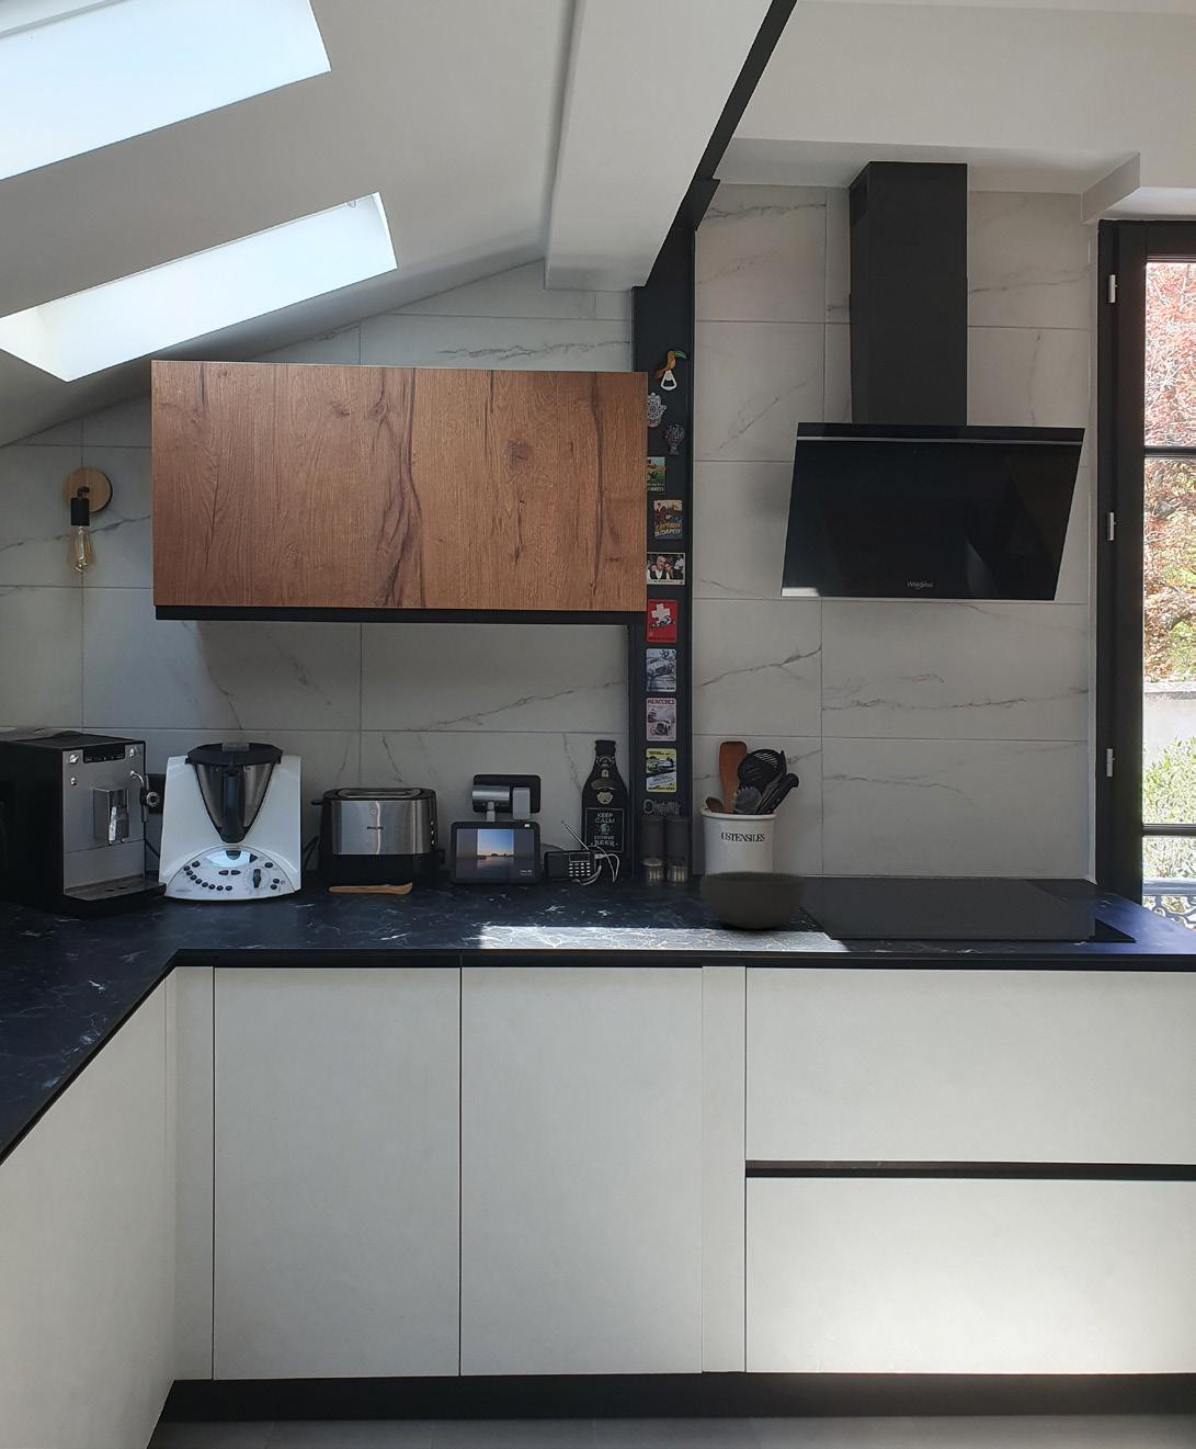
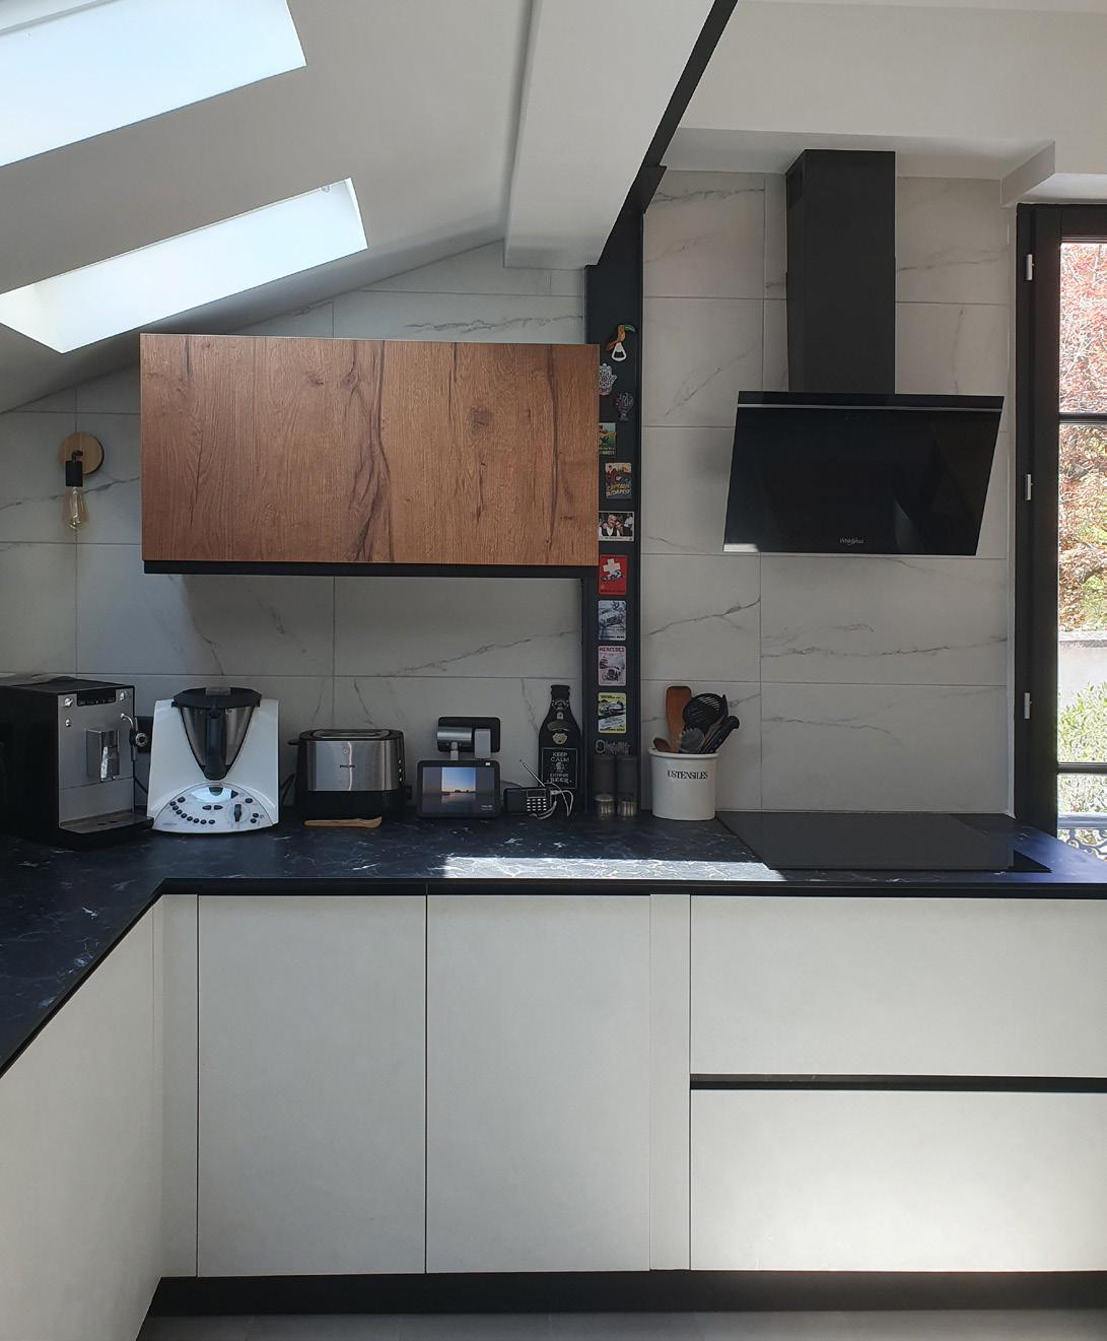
- bowl [698,870,807,930]
